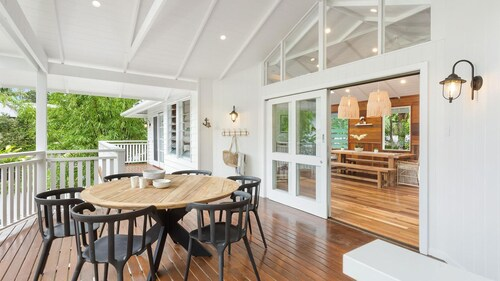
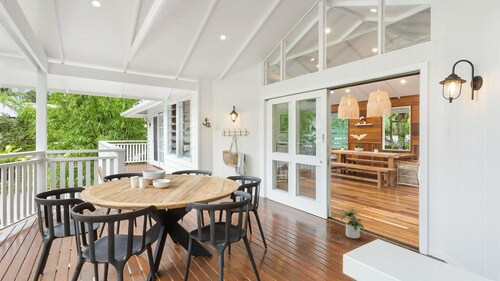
+ potted plant [339,208,365,239]
